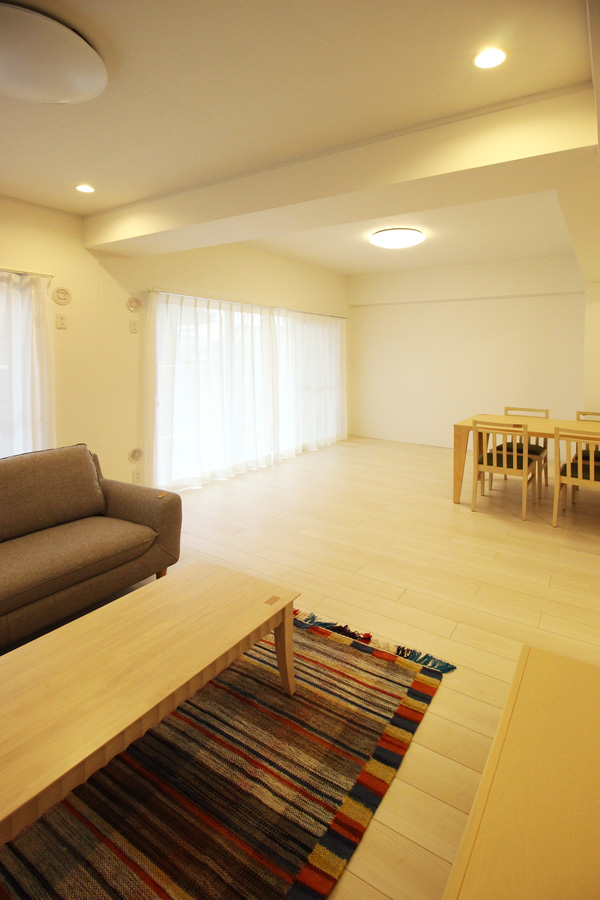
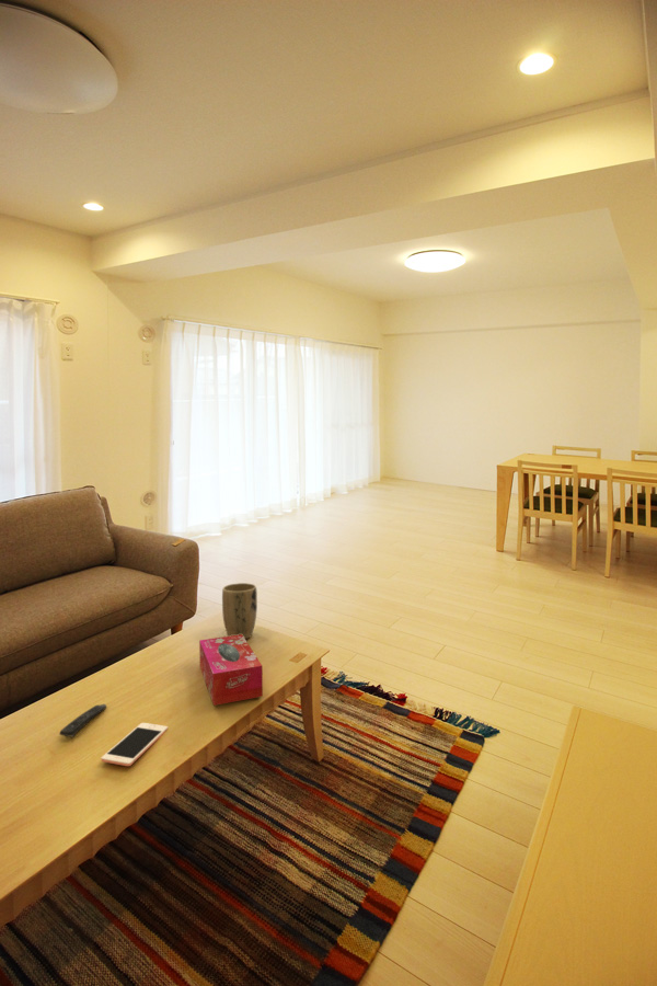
+ cell phone [100,722,169,767]
+ remote control [59,703,107,738]
+ plant pot [221,582,258,640]
+ tissue box [198,634,264,707]
